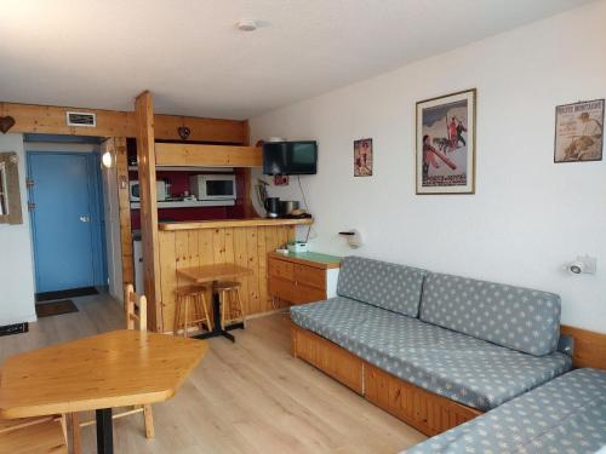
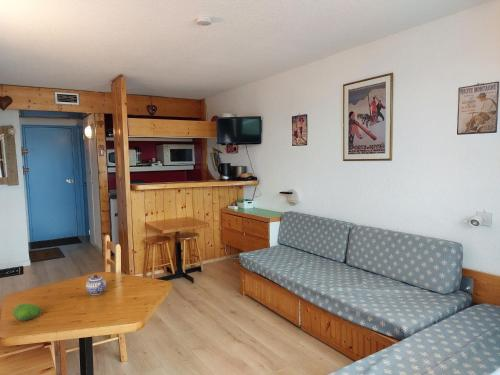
+ fruit [12,302,42,322]
+ teapot [85,274,107,296]
